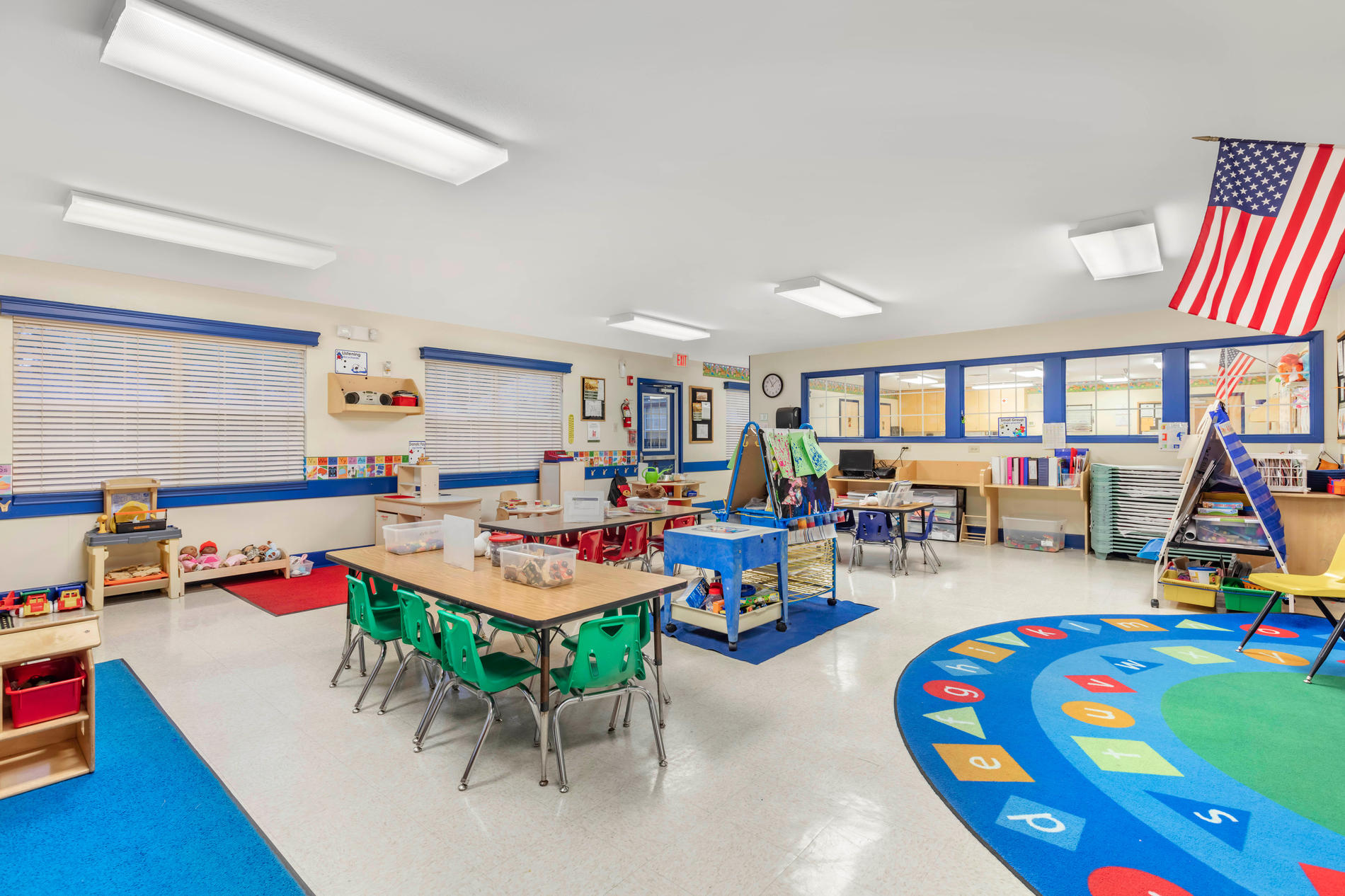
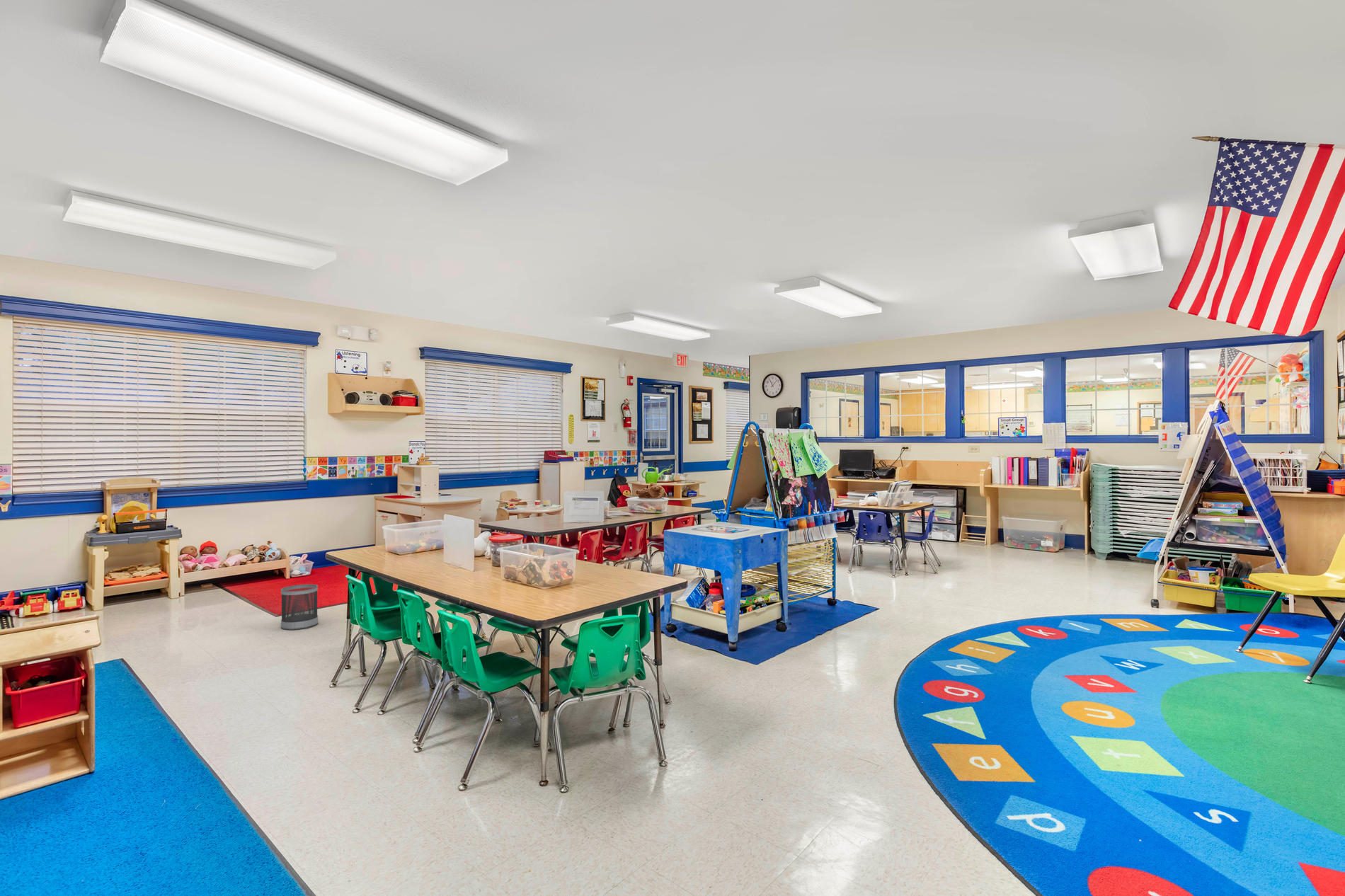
+ wastebasket [280,583,319,631]
